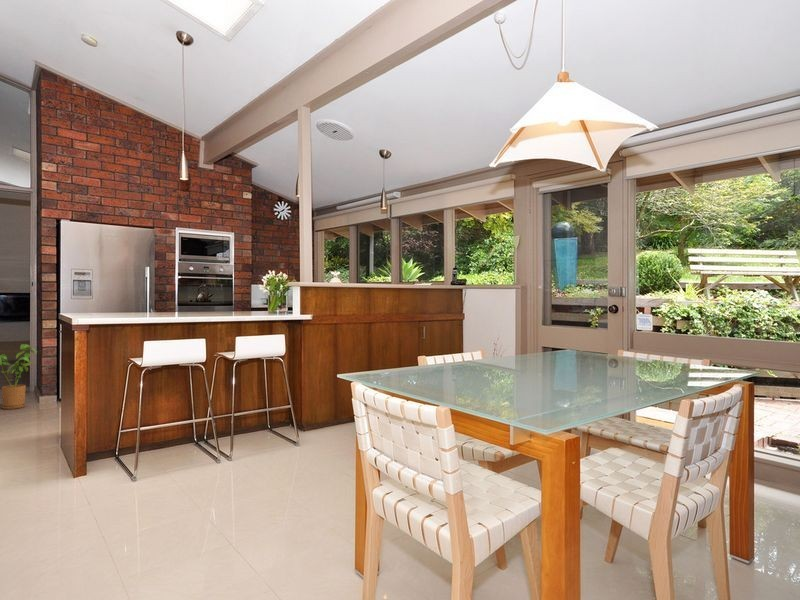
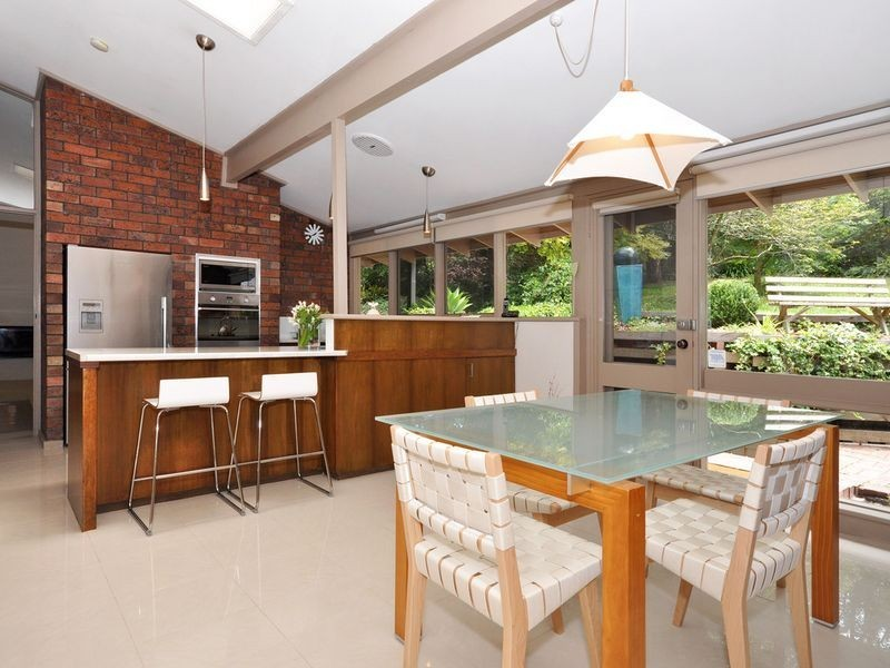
- house plant [0,343,39,410]
